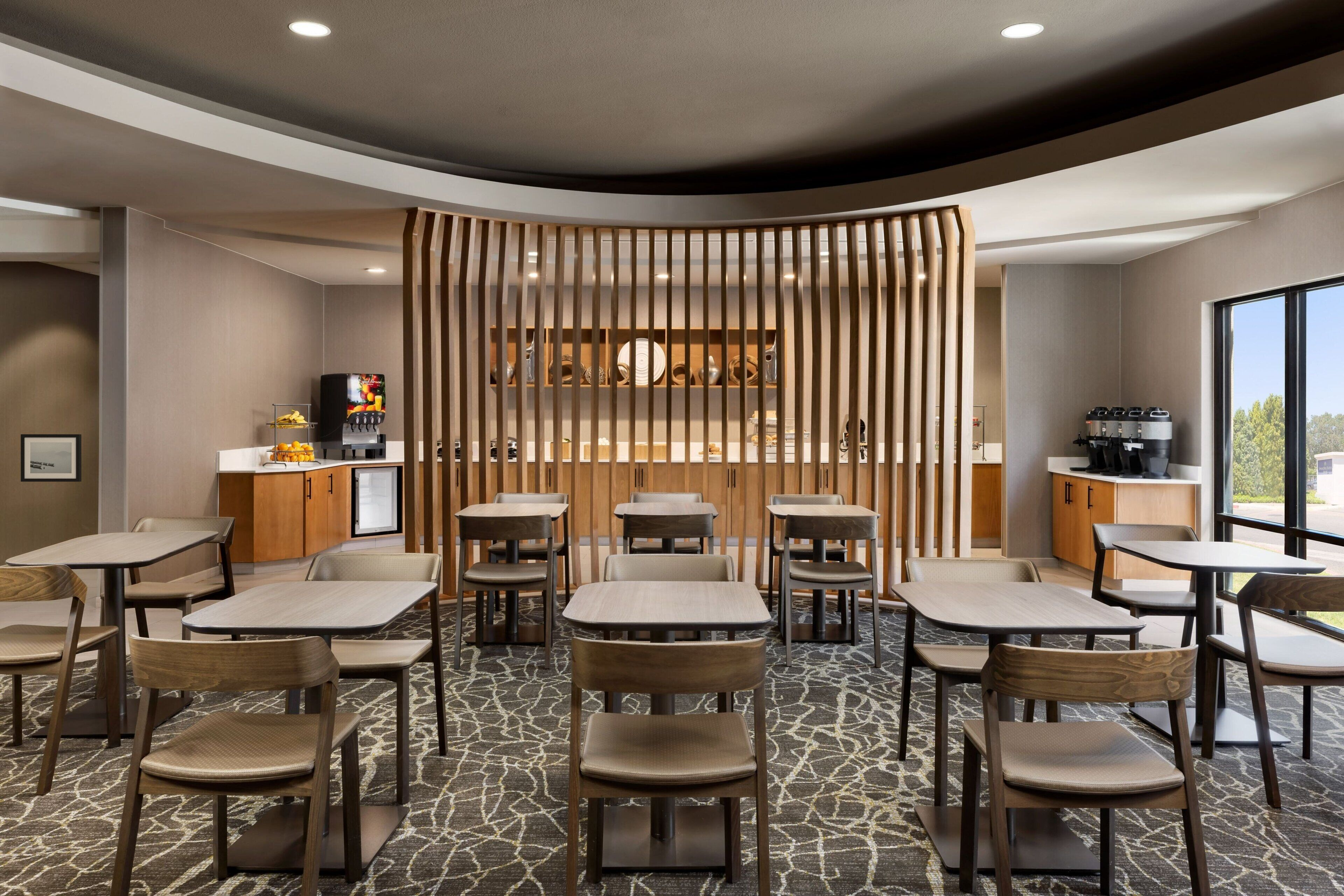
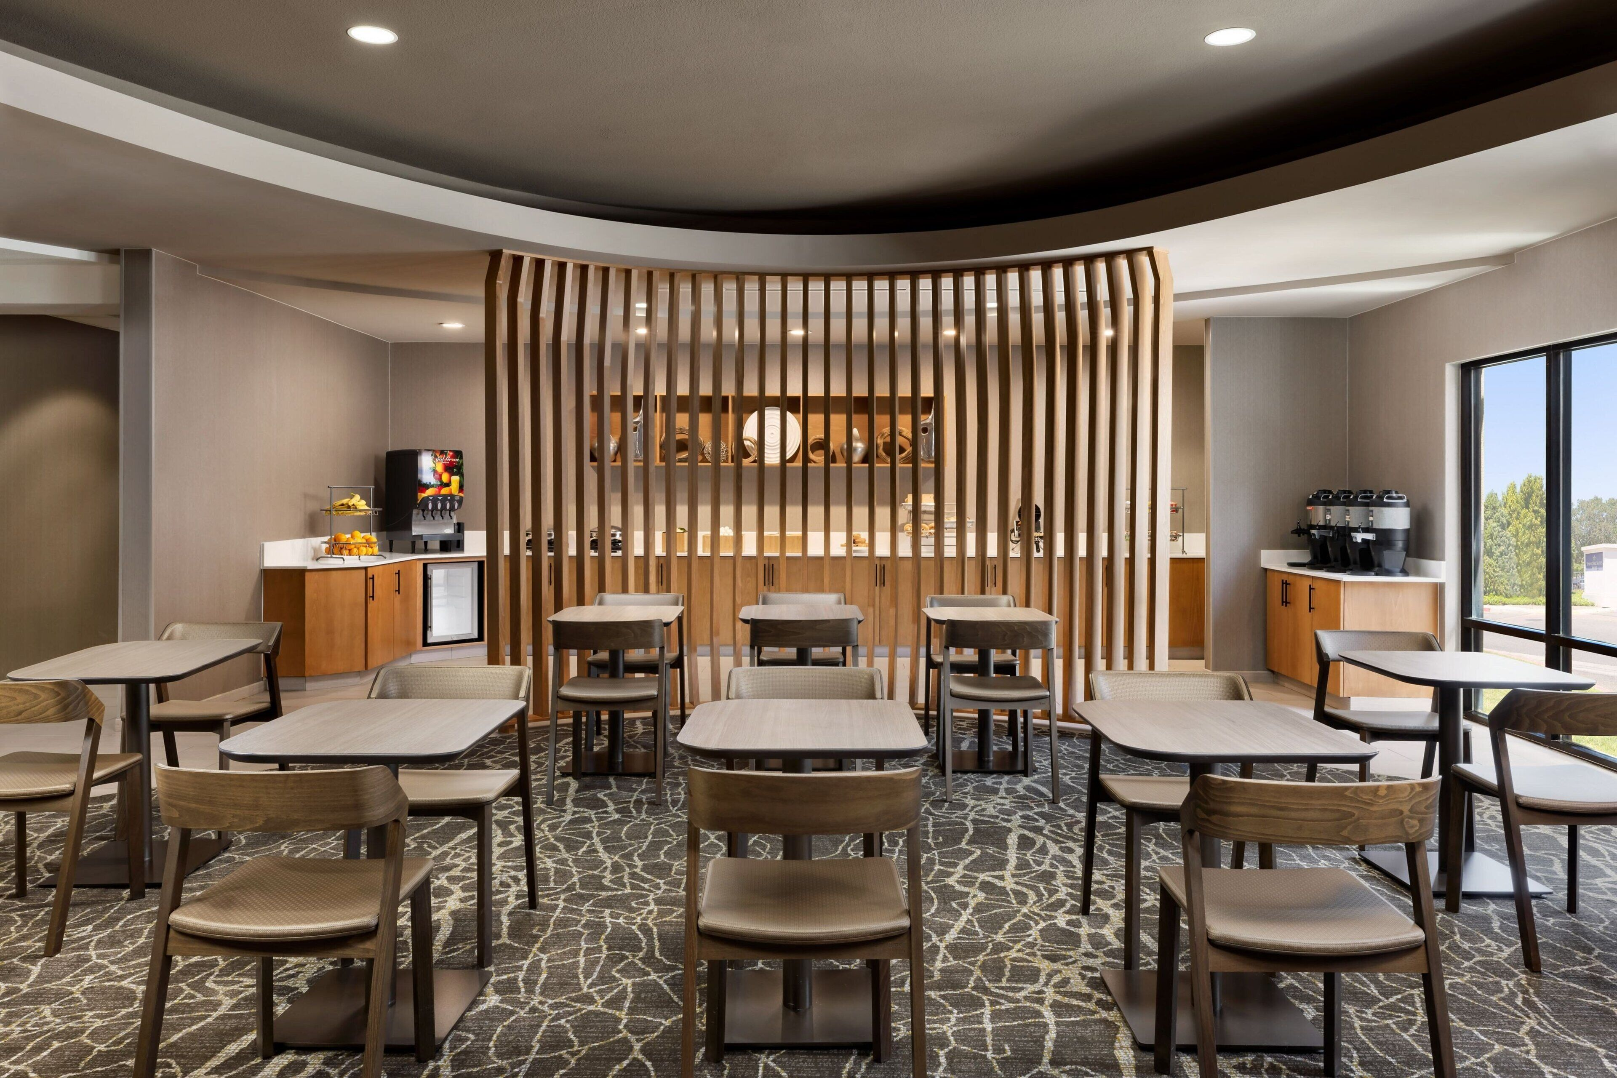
- wall art [20,434,82,482]
